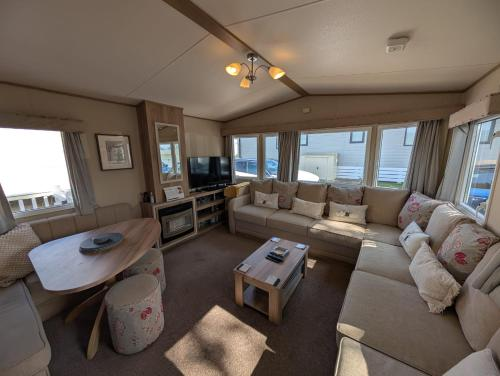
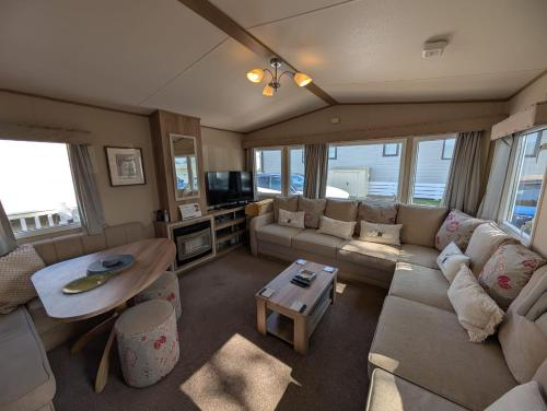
+ plate [61,273,110,294]
